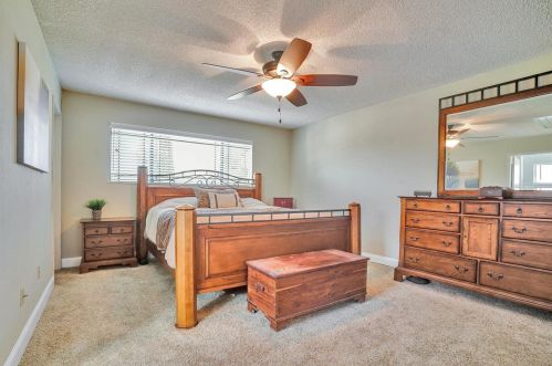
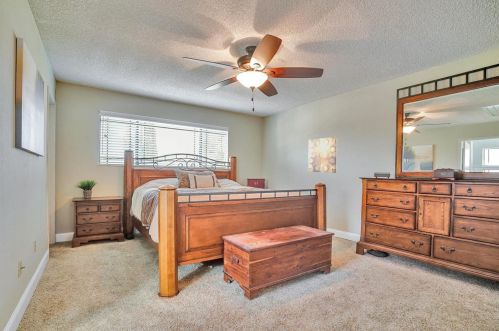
+ wall art [307,136,338,174]
